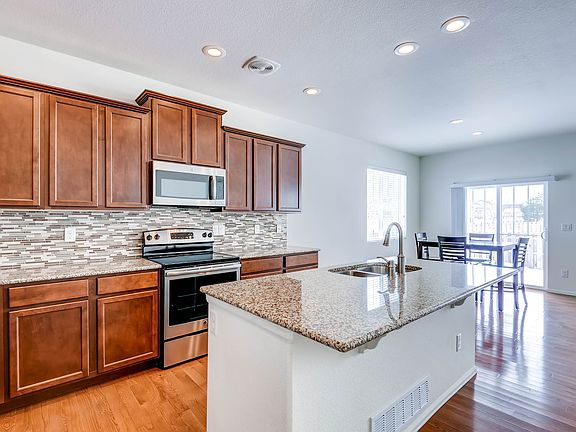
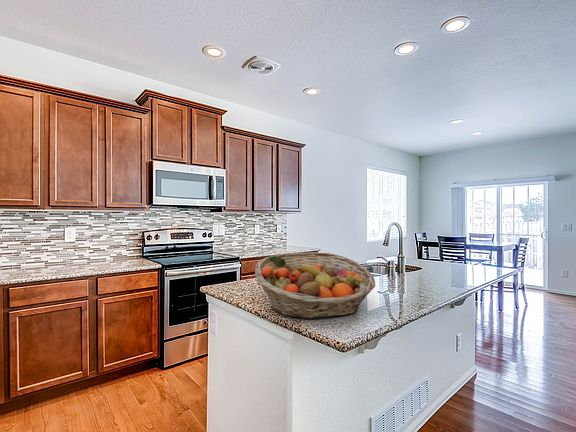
+ fruit basket [254,251,376,320]
